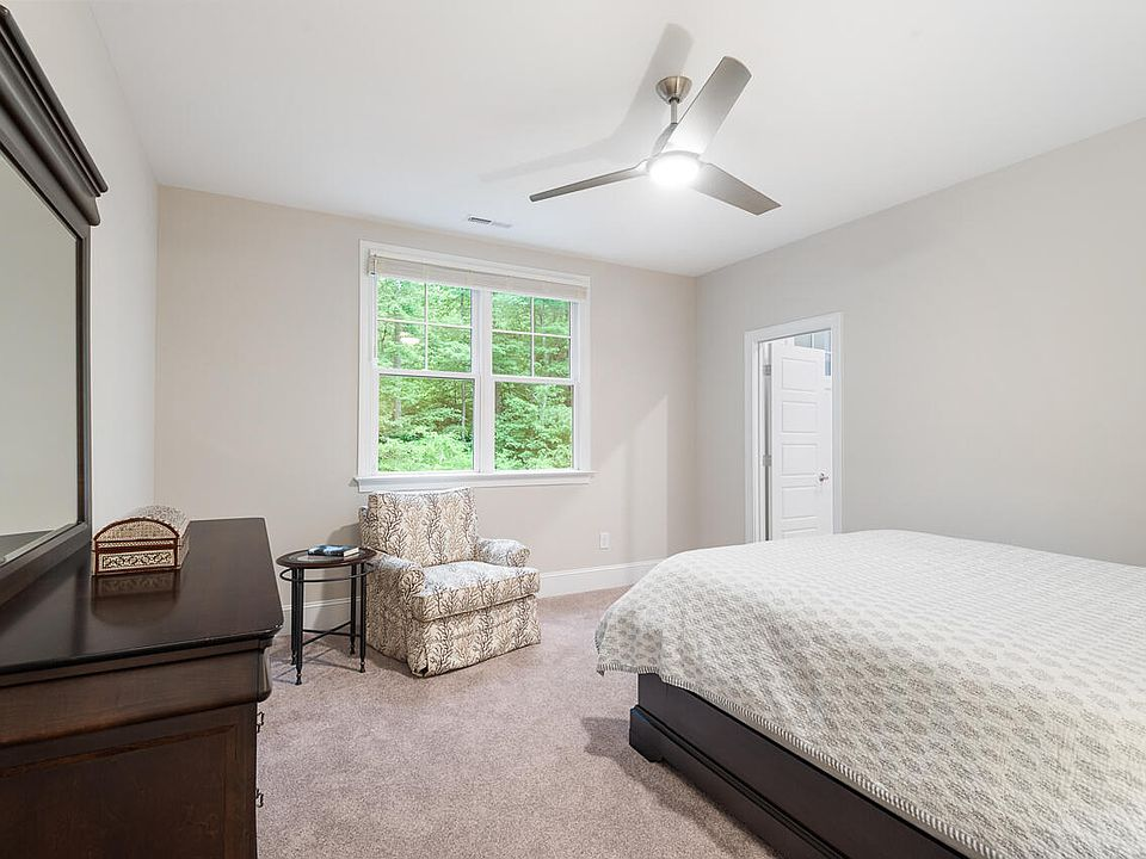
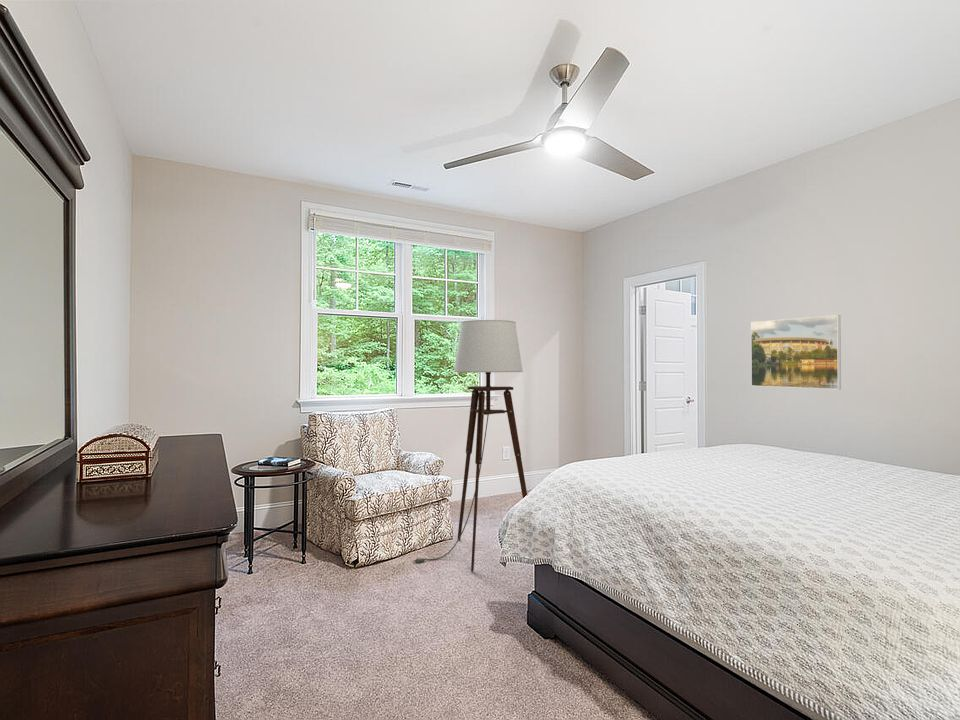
+ floor lamp [411,319,528,573]
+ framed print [750,314,842,390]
